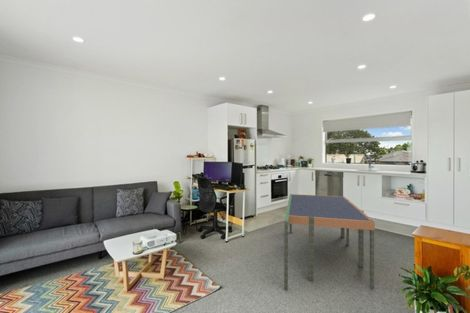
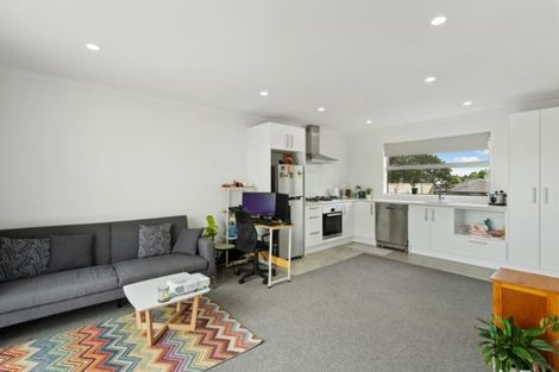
- dining table [283,193,376,291]
